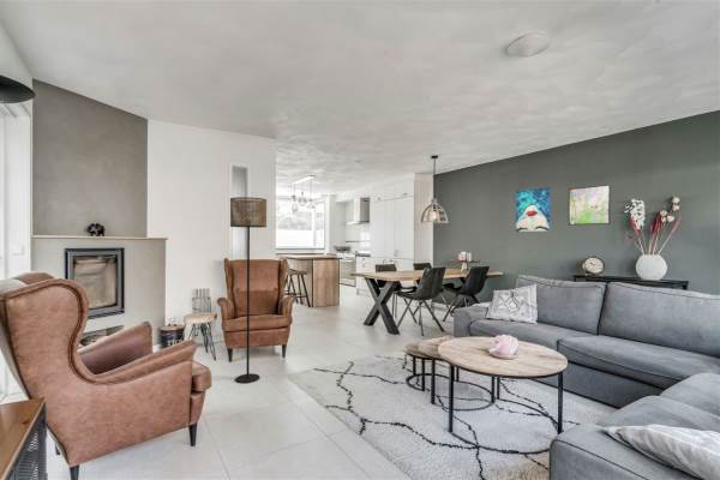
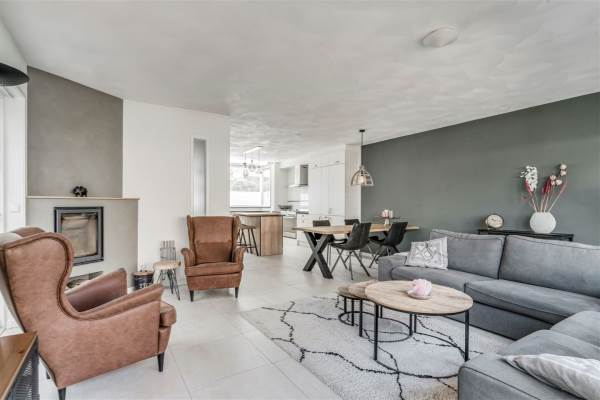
- floor lamp [229,196,268,384]
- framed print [568,184,612,227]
- wall art [515,186,552,233]
